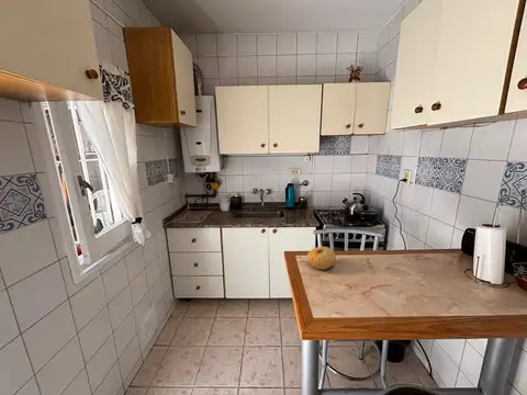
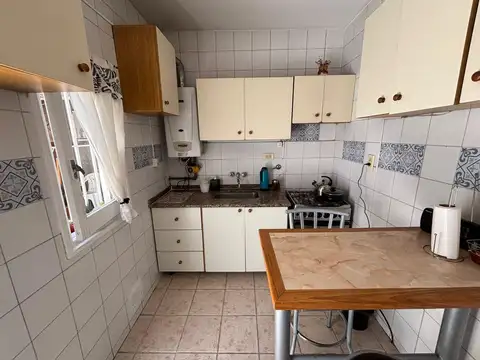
- fruit [306,246,337,270]
